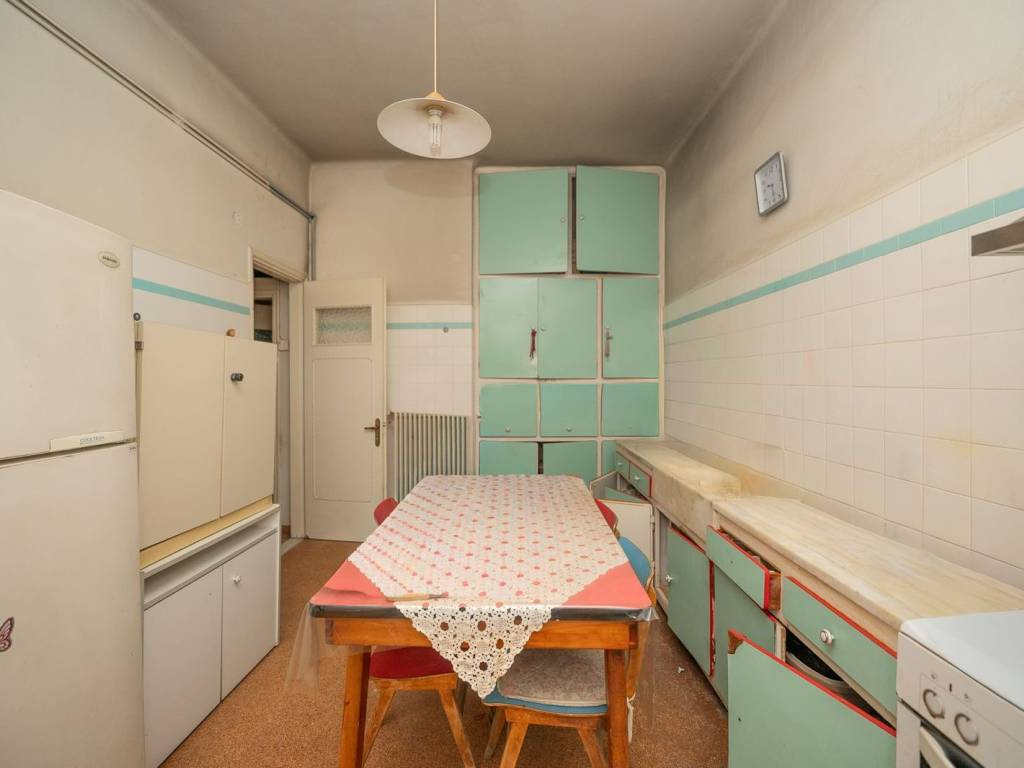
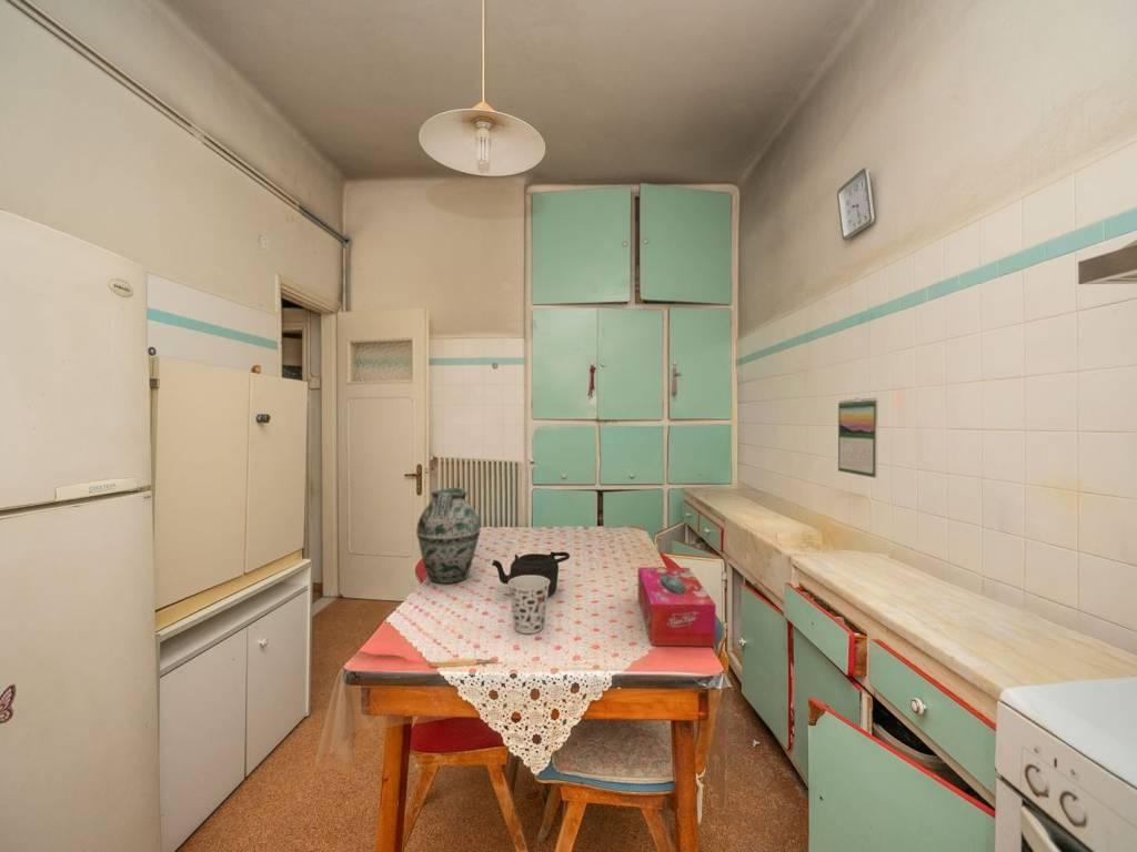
+ teapot [491,550,571,597]
+ vase [415,486,482,585]
+ cup [507,576,550,635]
+ calendar [837,397,878,479]
+ tissue box [637,566,717,648]
